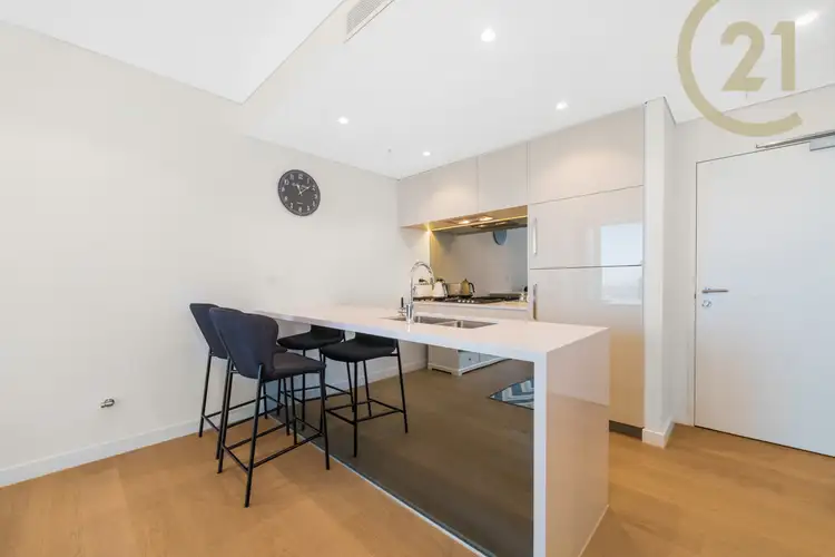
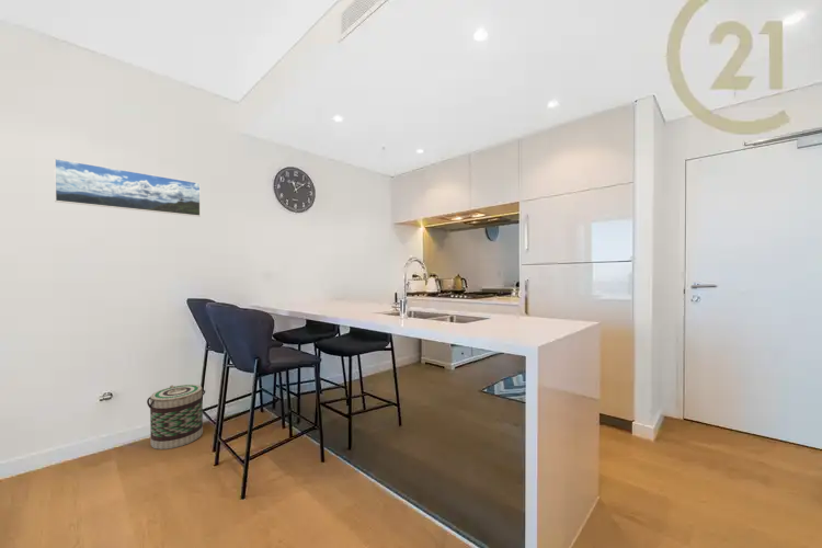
+ basket [146,384,206,450]
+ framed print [54,158,202,218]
